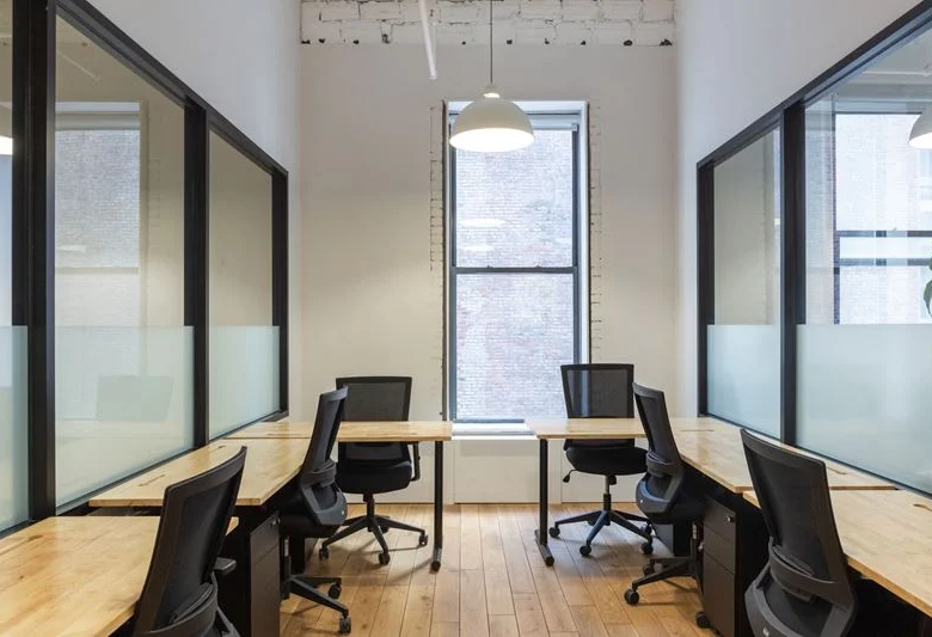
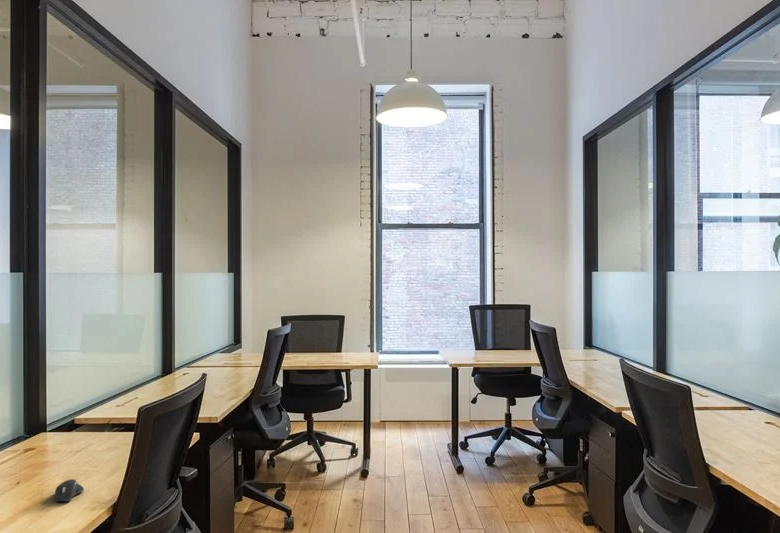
+ computer mouse [54,478,85,503]
